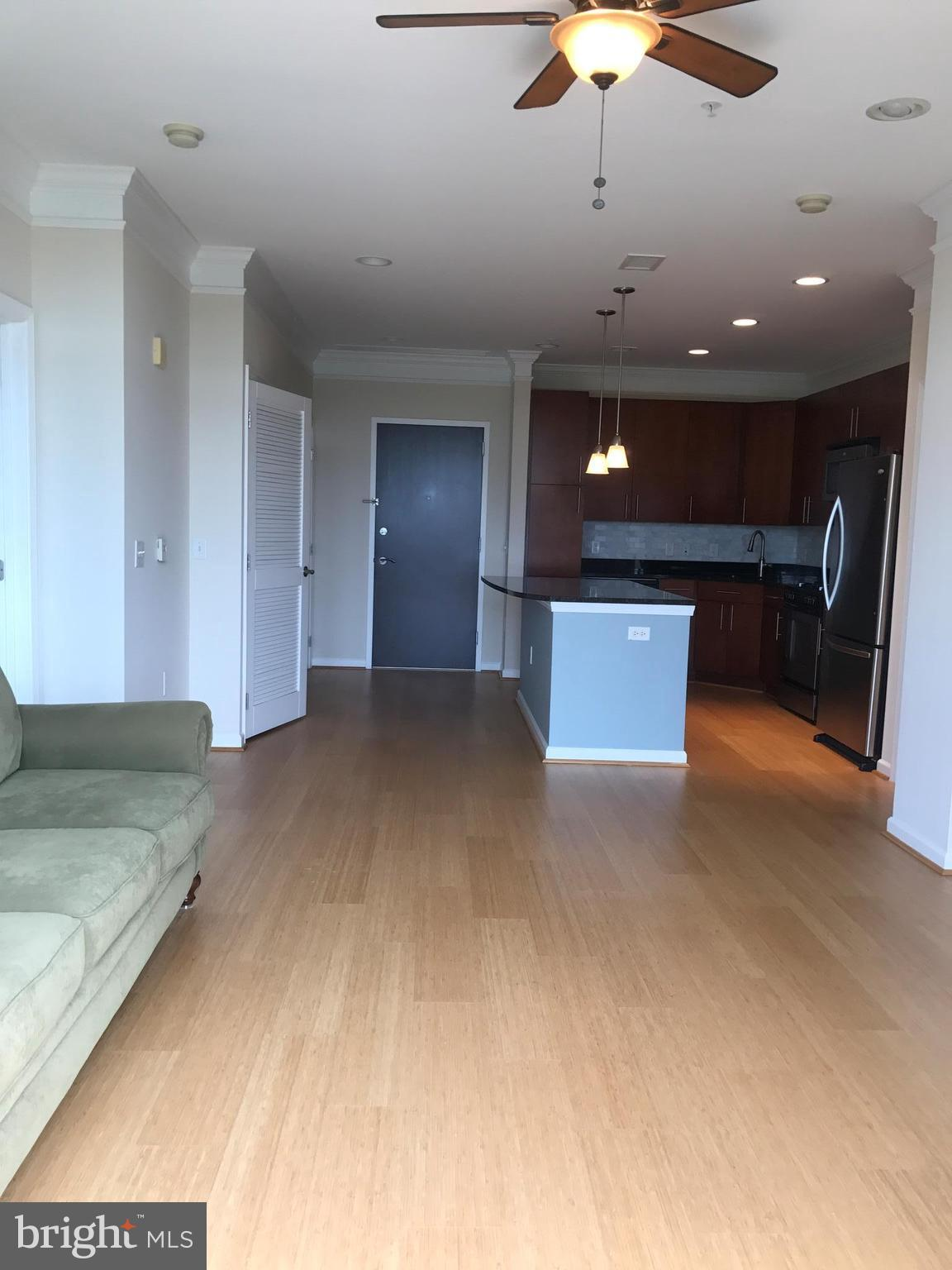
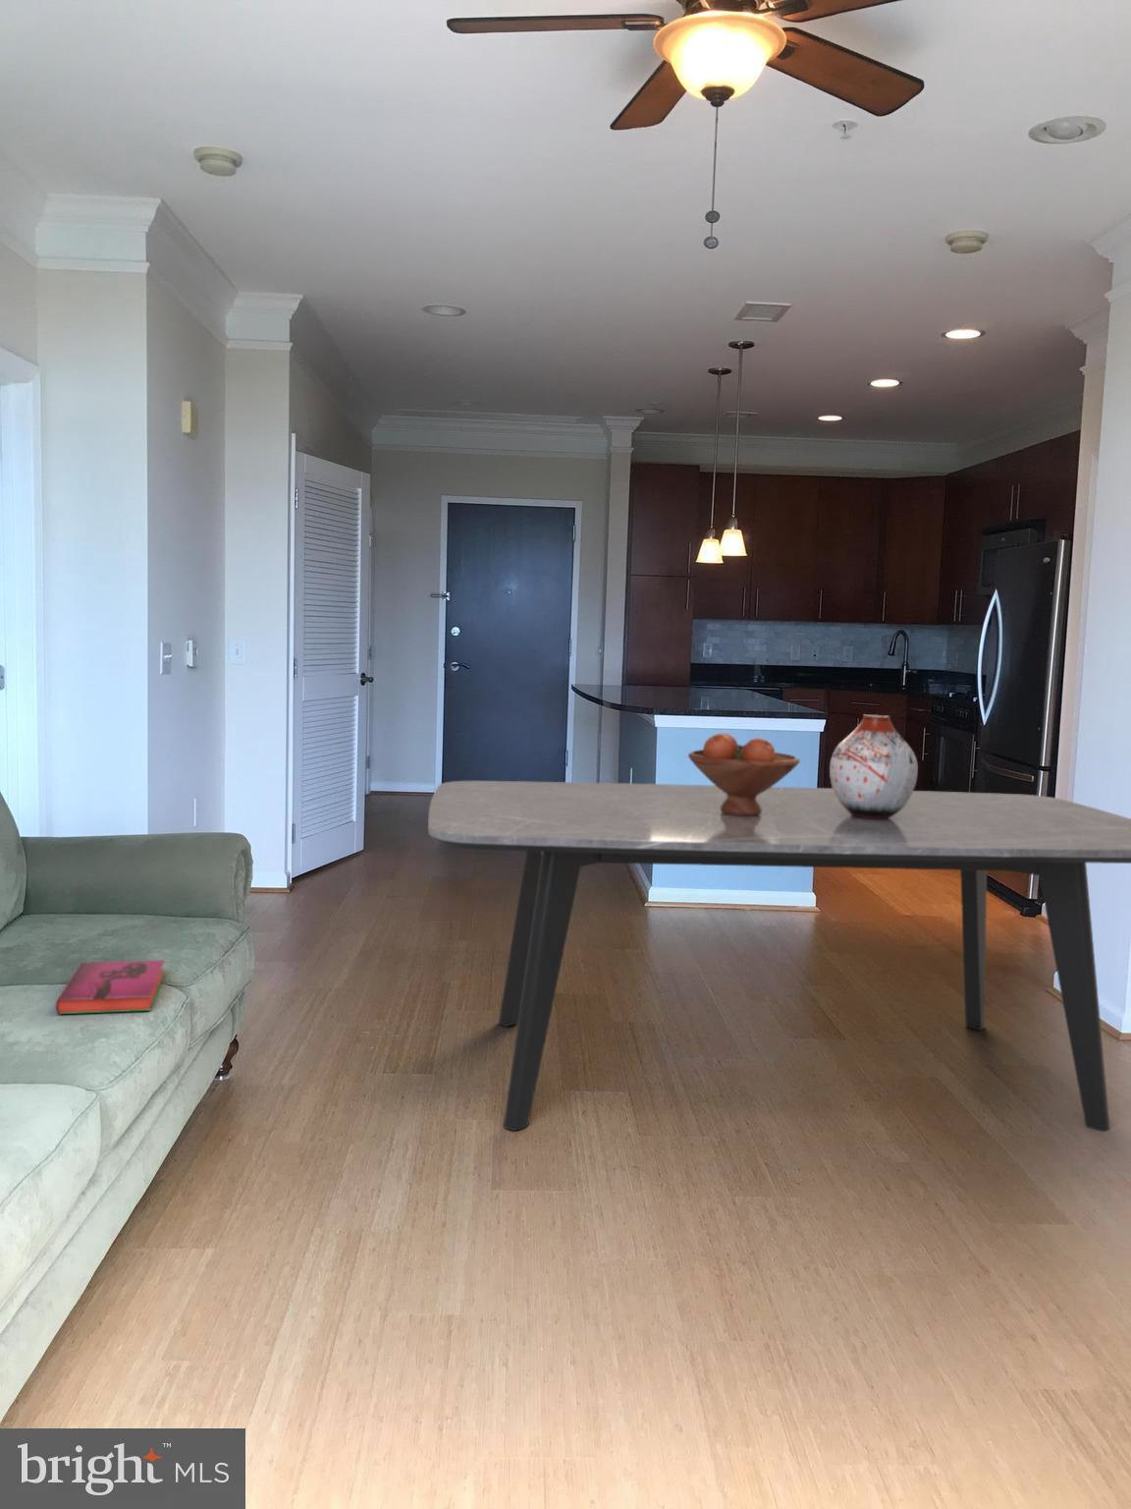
+ hardback book [55,959,166,1016]
+ vase [828,713,918,820]
+ fruit bowl [687,732,801,816]
+ dining table [427,779,1131,1132]
